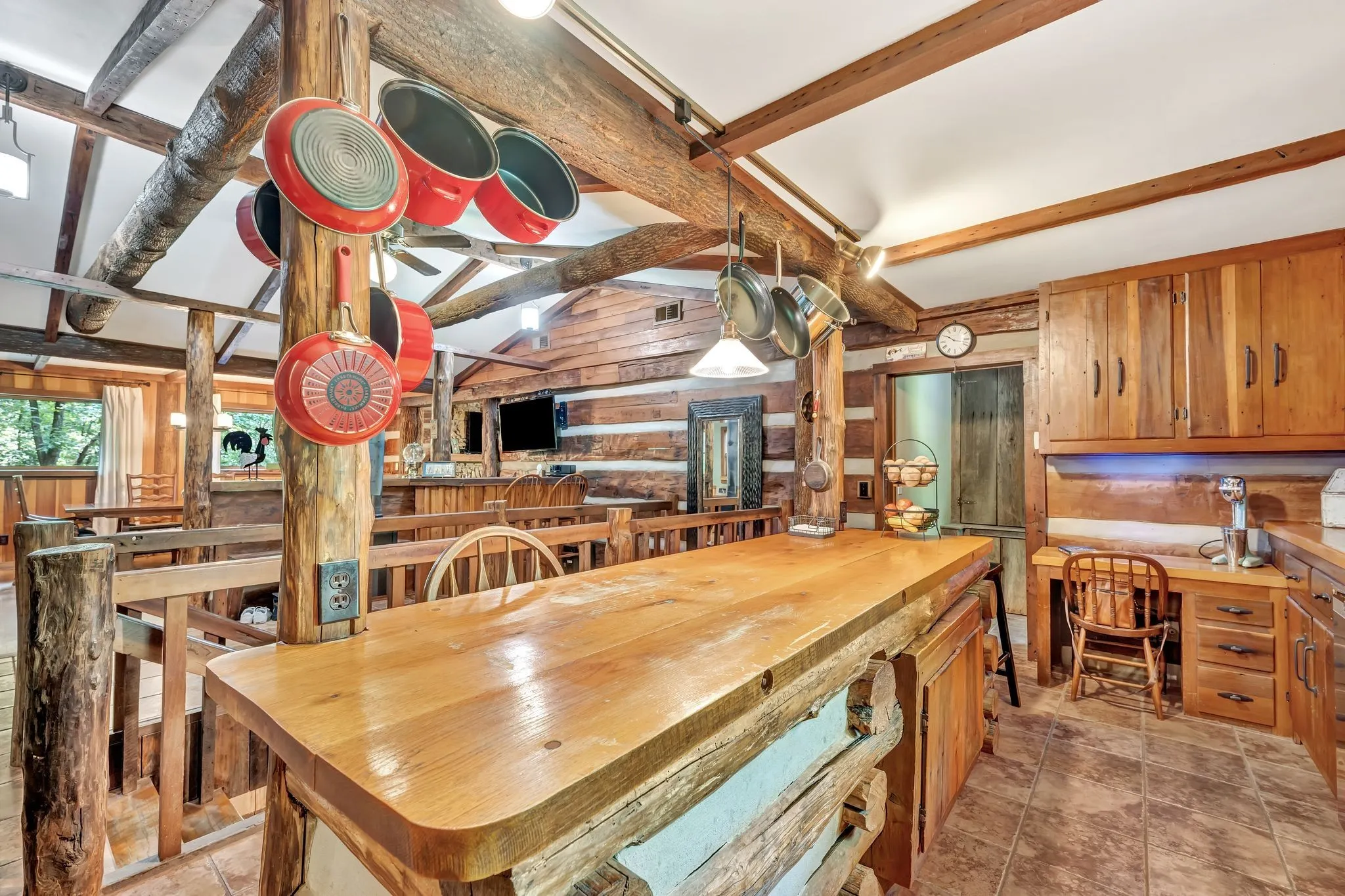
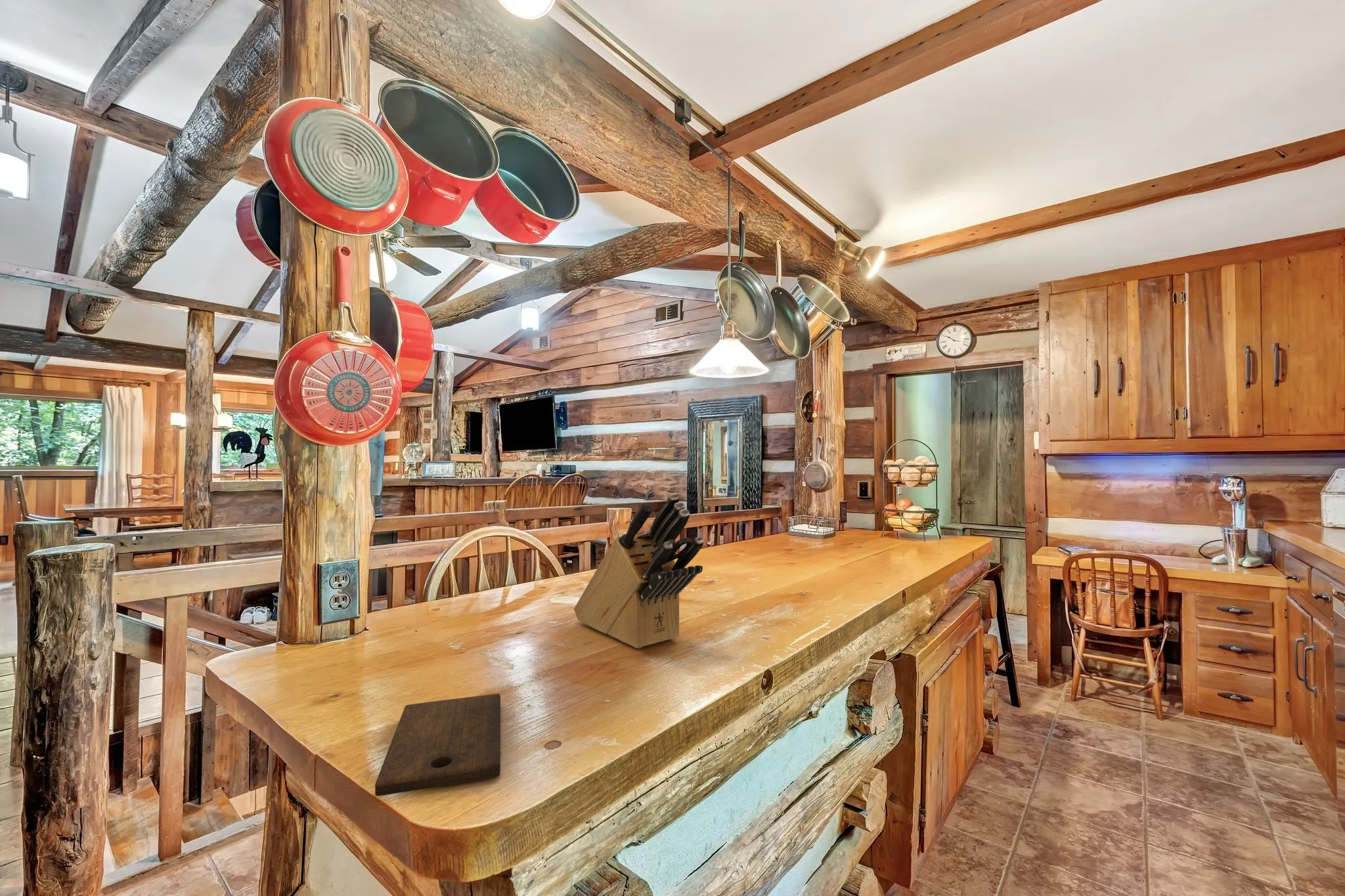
+ cutting board [374,693,501,797]
+ knife block [573,492,704,649]
